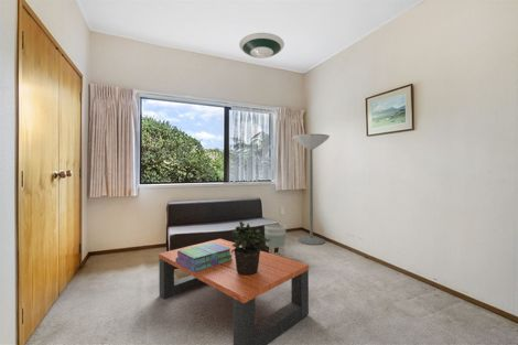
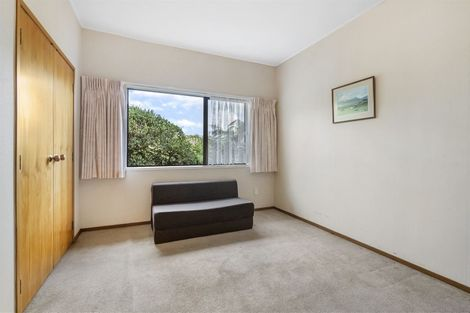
- planter [263,223,288,258]
- coffee table [158,238,310,345]
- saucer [238,32,285,60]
- floor lamp [292,133,331,246]
- stack of books [175,242,233,272]
- potted plant [230,220,270,276]
